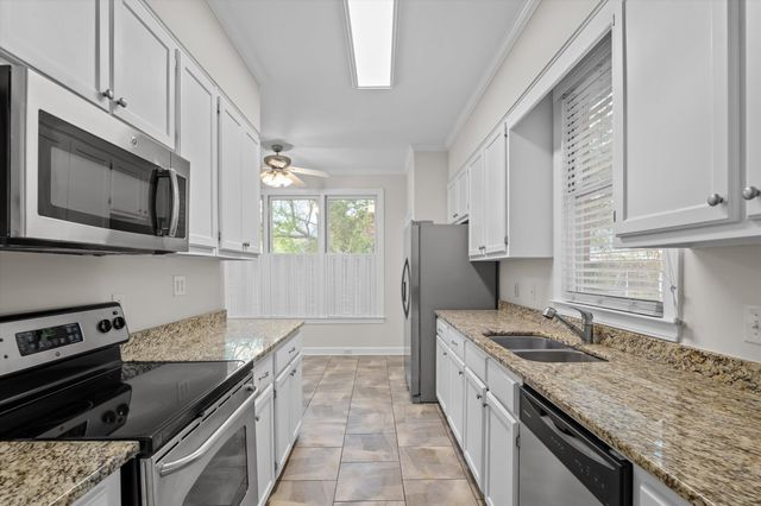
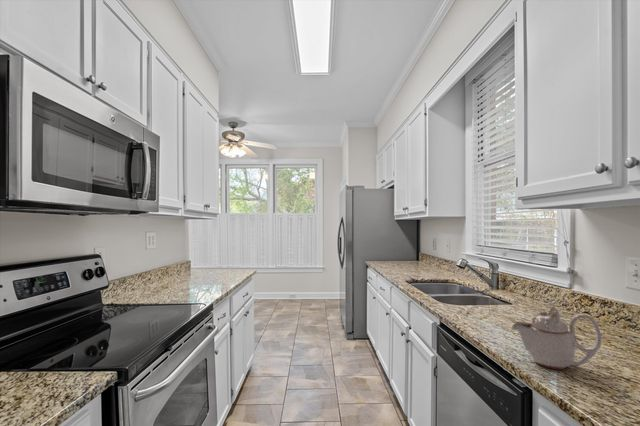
+ teapot [511,306,602,370]
